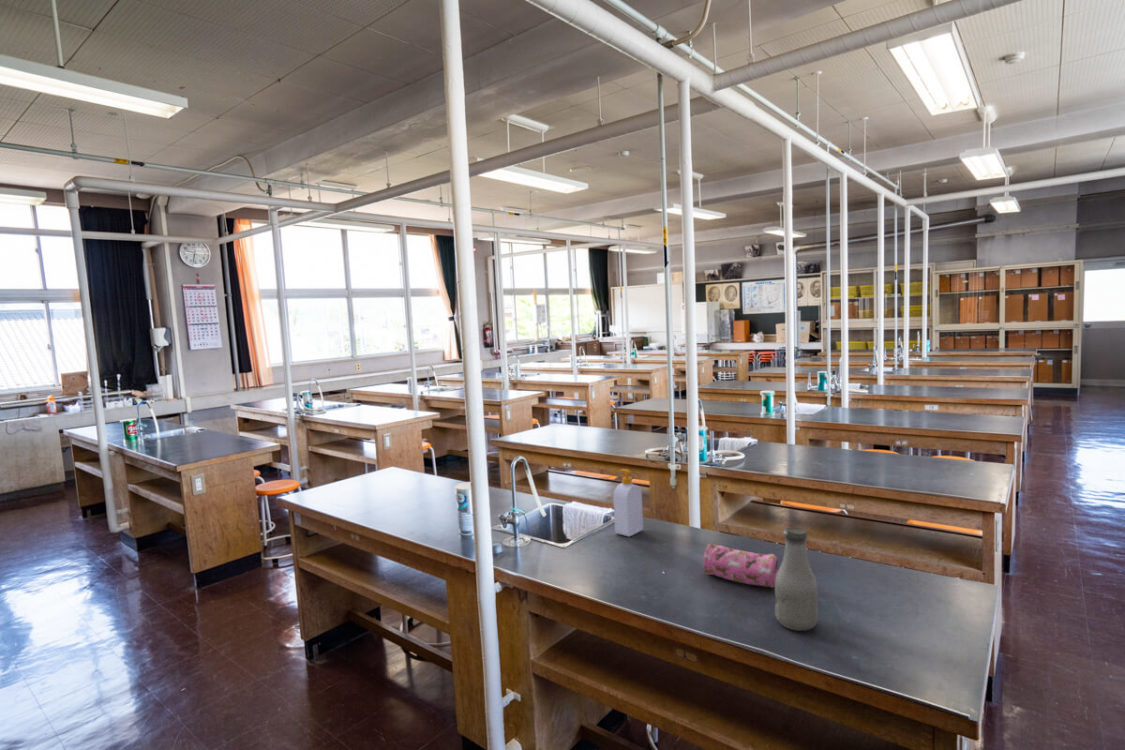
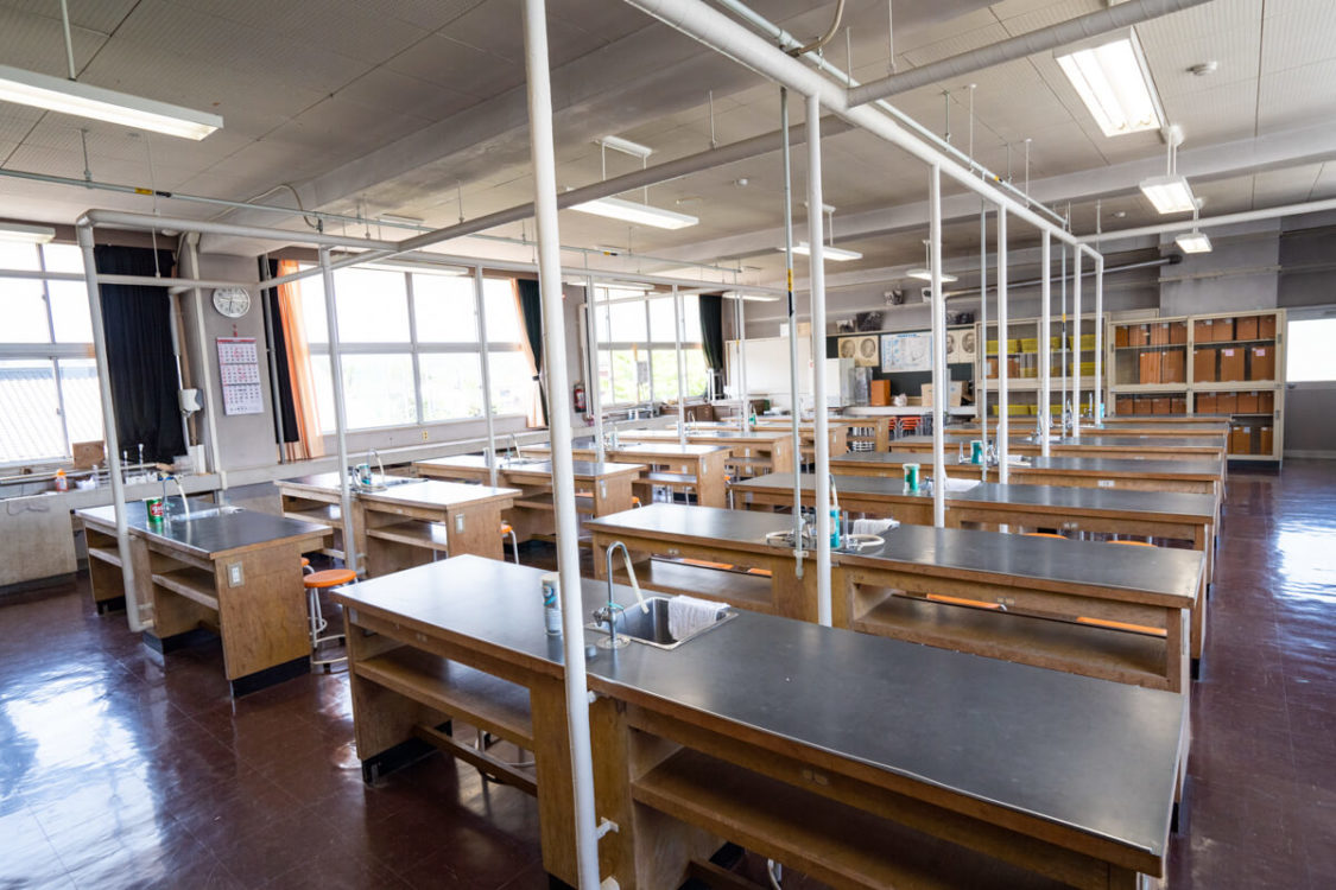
- soap bottle [612,468,644,538]
- pencil case [702,543,780,589]
- bottle [774,526,819,632]
